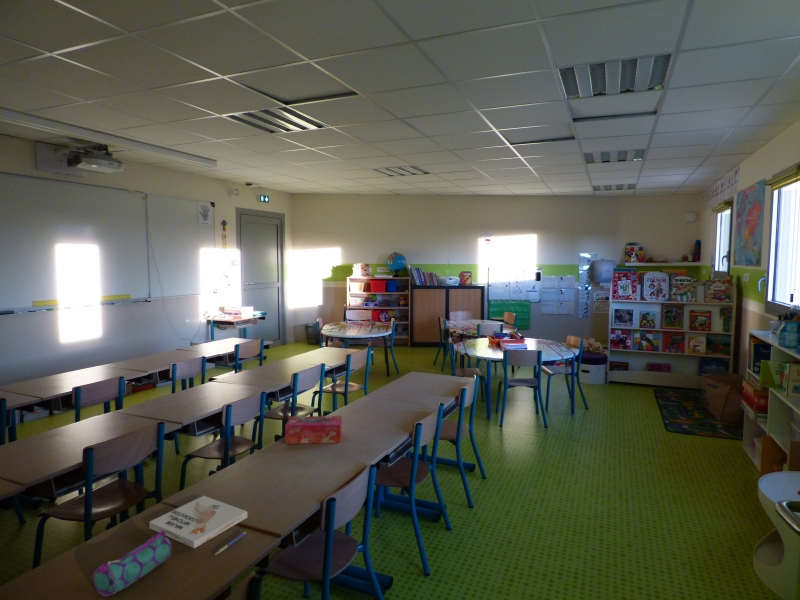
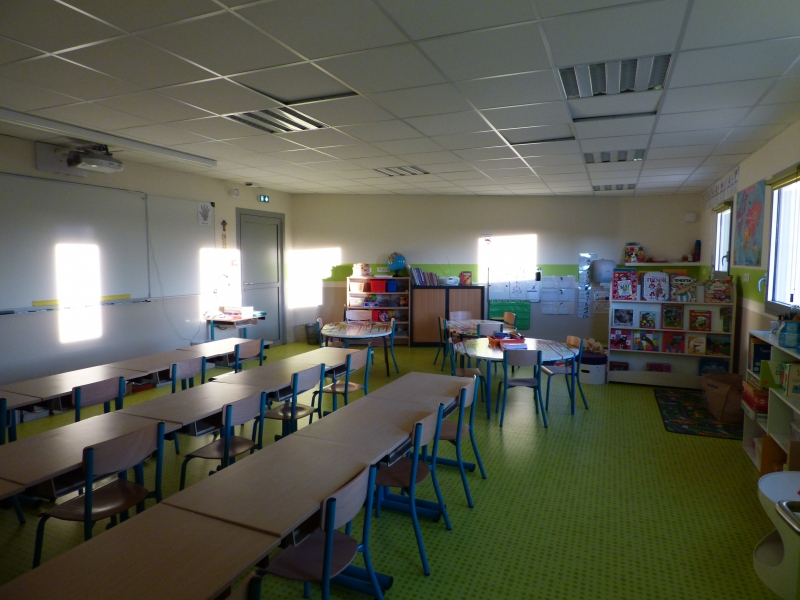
- pencil case [92,531,173,597]
- tissue box [284,415,343,445]
- pen [214,531,247,556]
- book [148,495,248,549]
